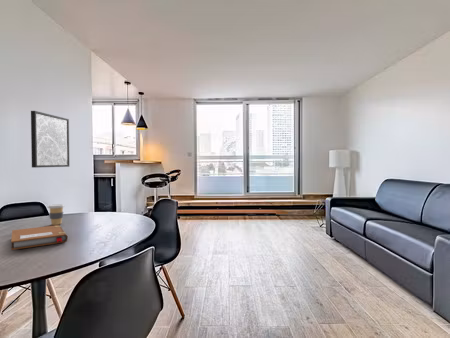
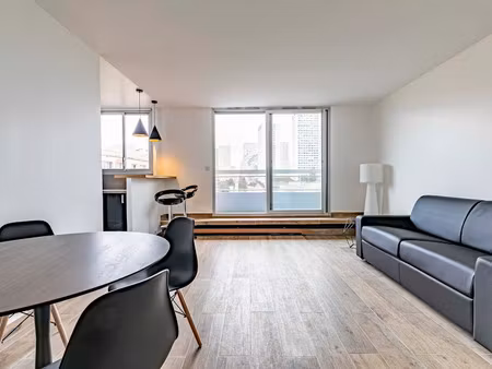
- wall art [30,110,70,169]
- coffee cup [47,203,65,226]
- notebook [10,224,69,251]
